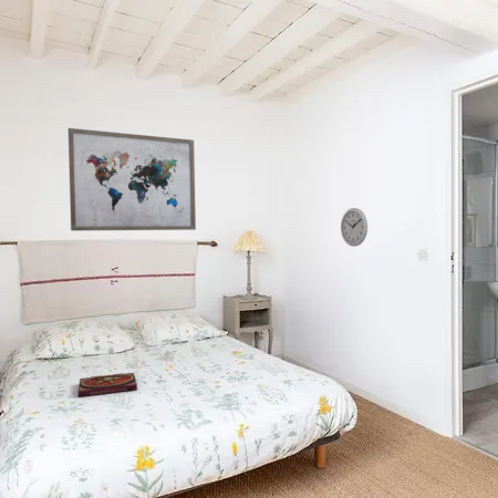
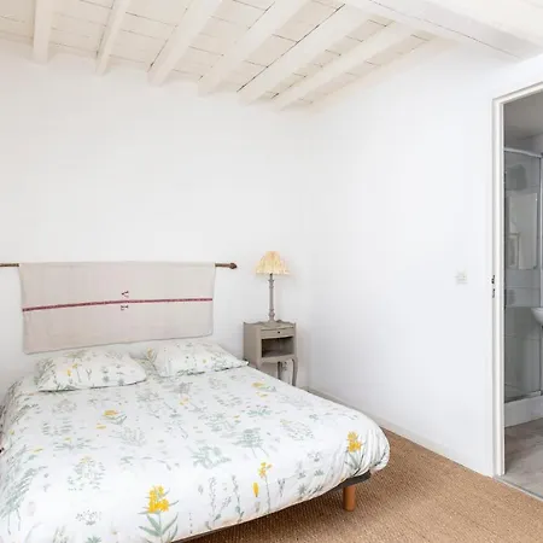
- book [77,372,138,398]
- wall clock [340,207,369,248]
- wall art [68,127,197,231]
